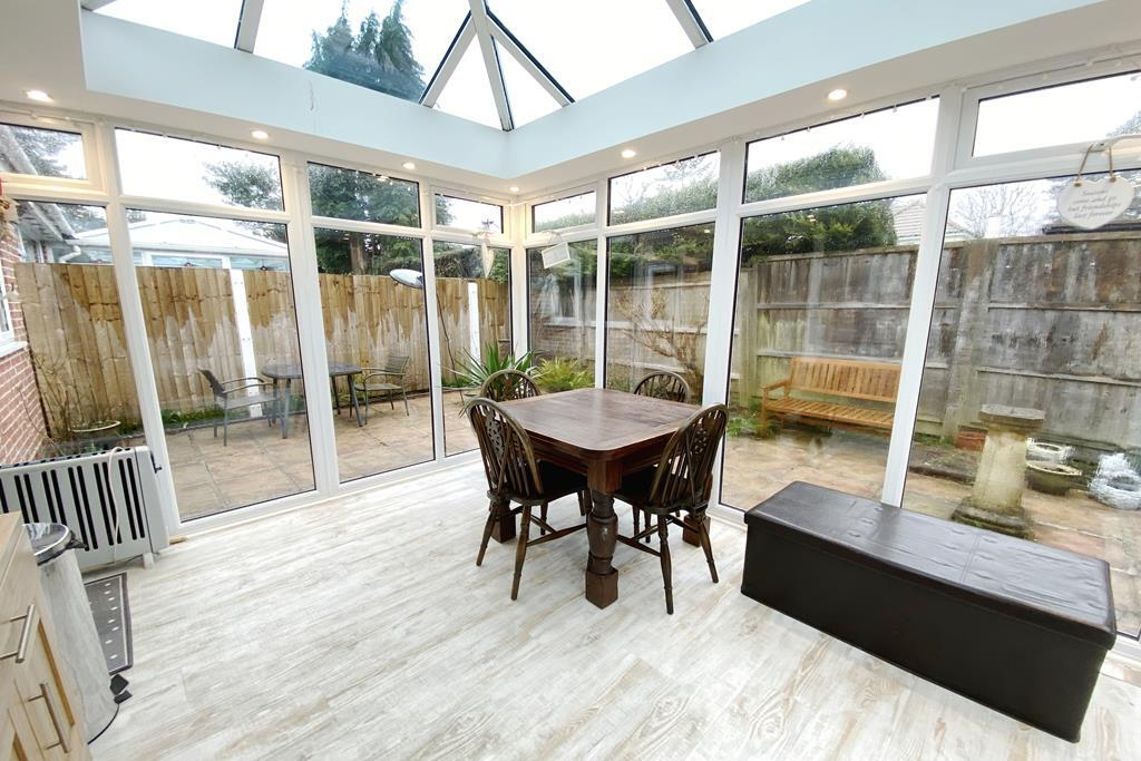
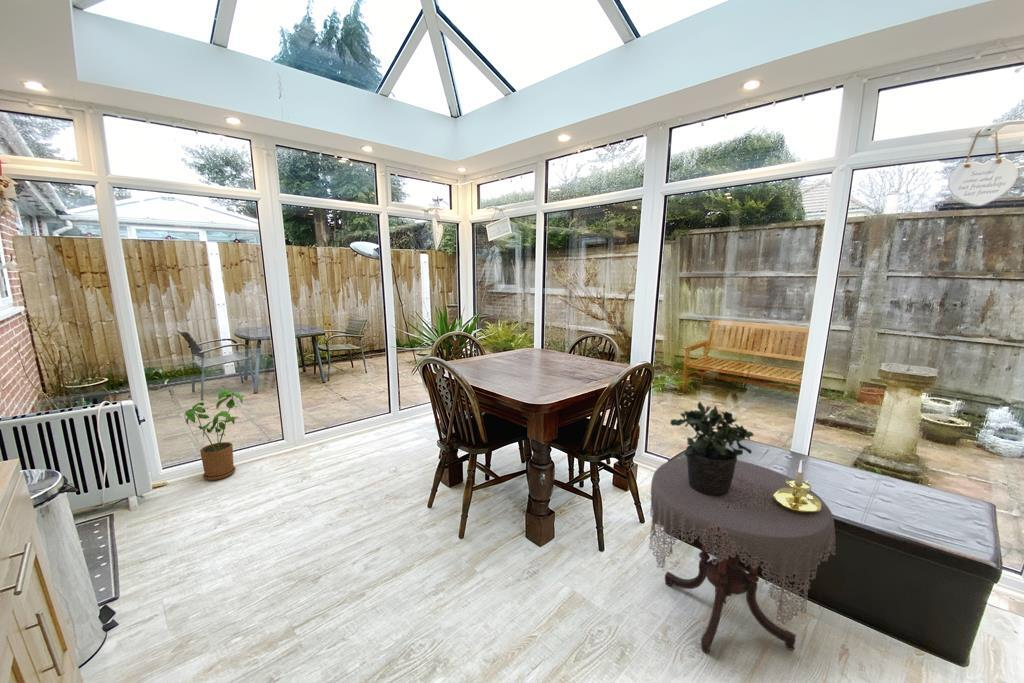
+ house plant [184,389,245,481]
+ side table [648,456,836,654]
+ candle holder [773,459,821,514]
+ potted plant [669,400,755,497]
